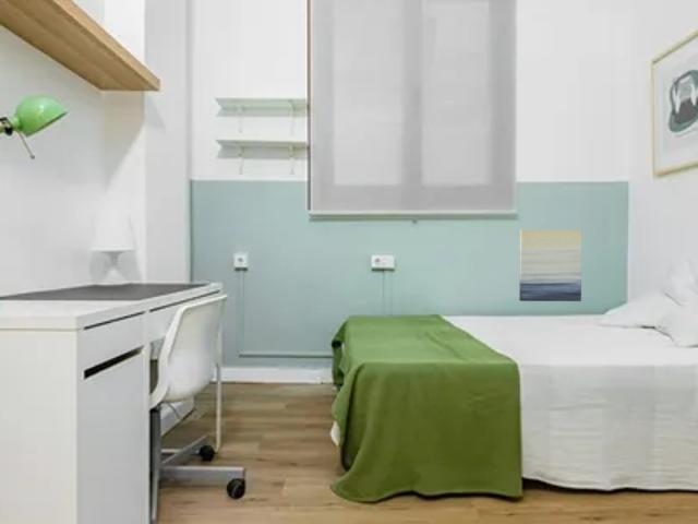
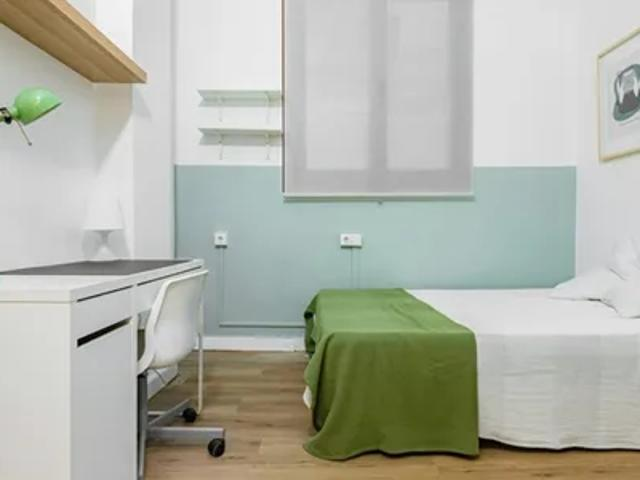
- wall art [518,229,583,302]
